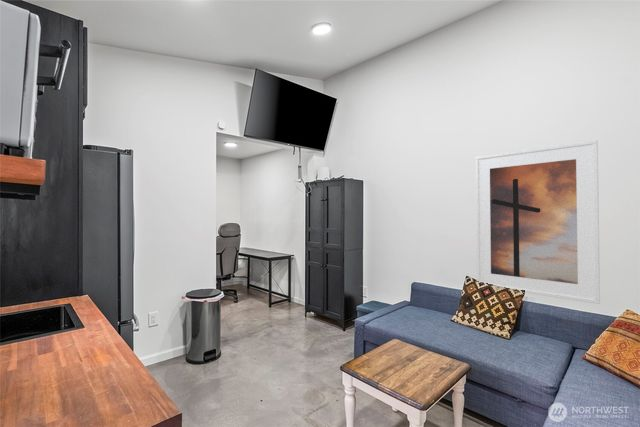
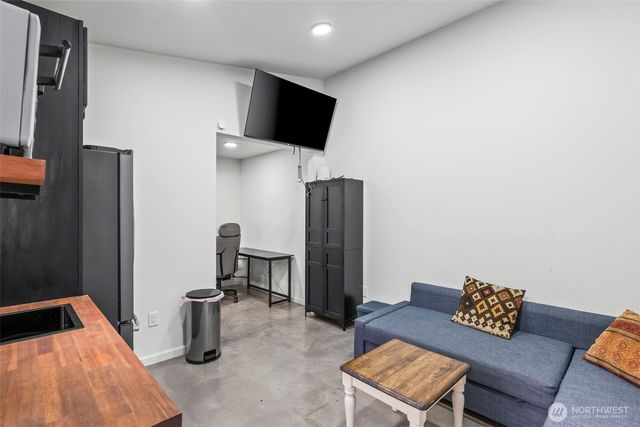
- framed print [475,139,601,305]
